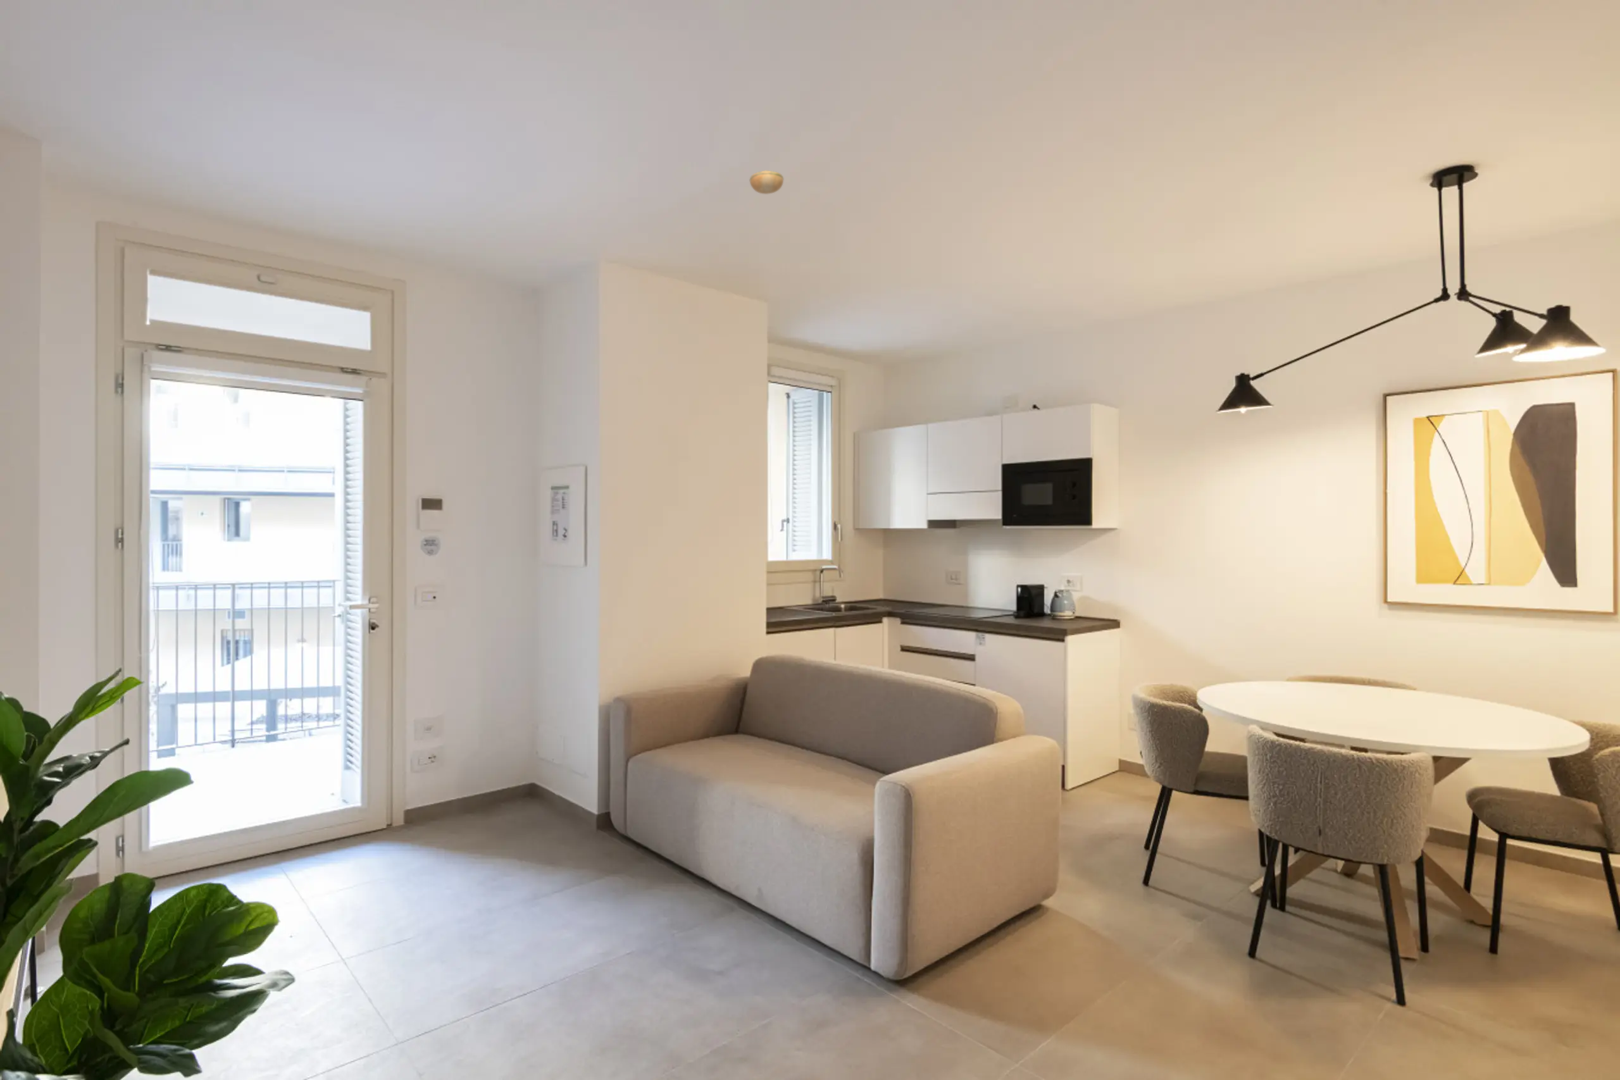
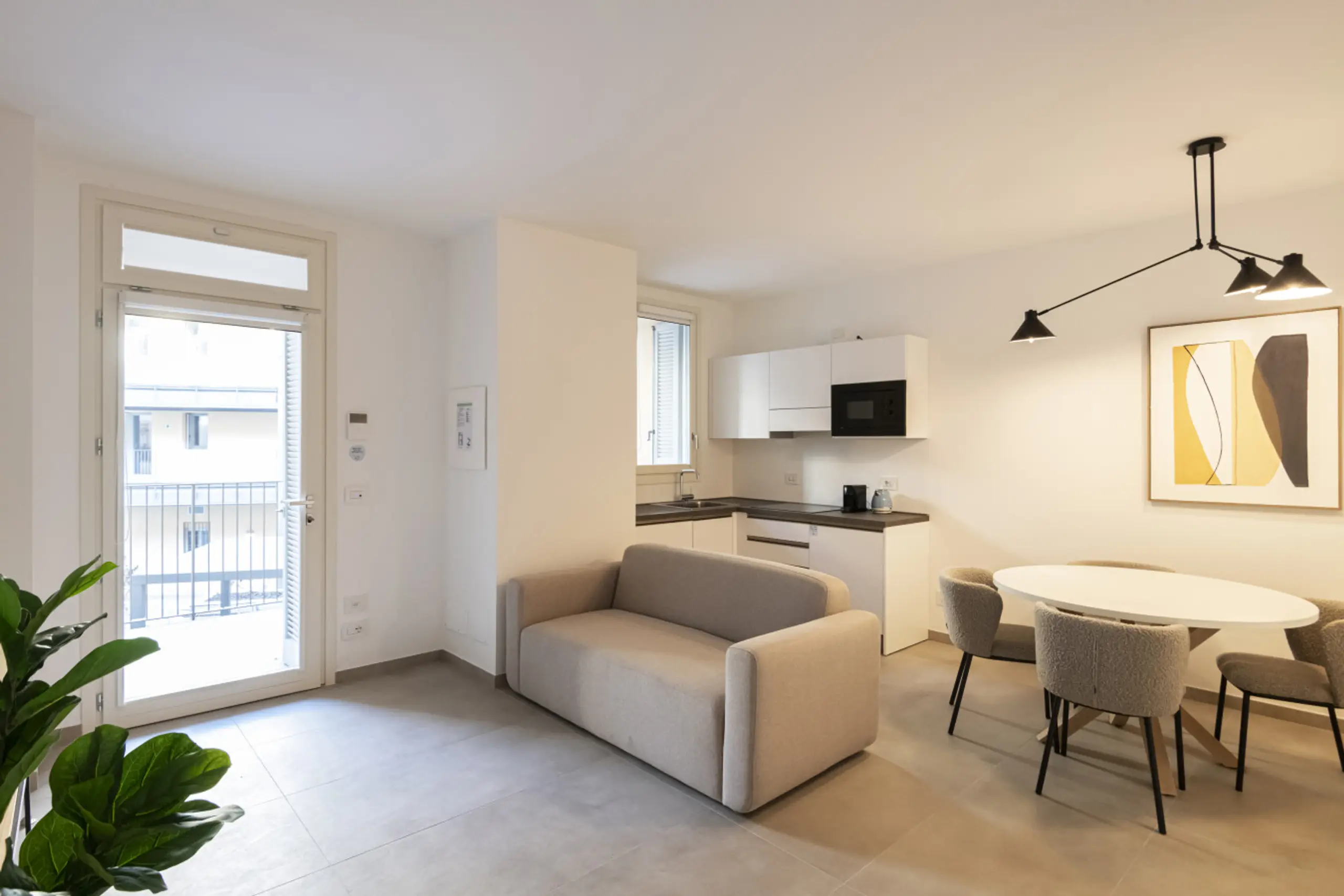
- smoke detector [750,170,783,195]
